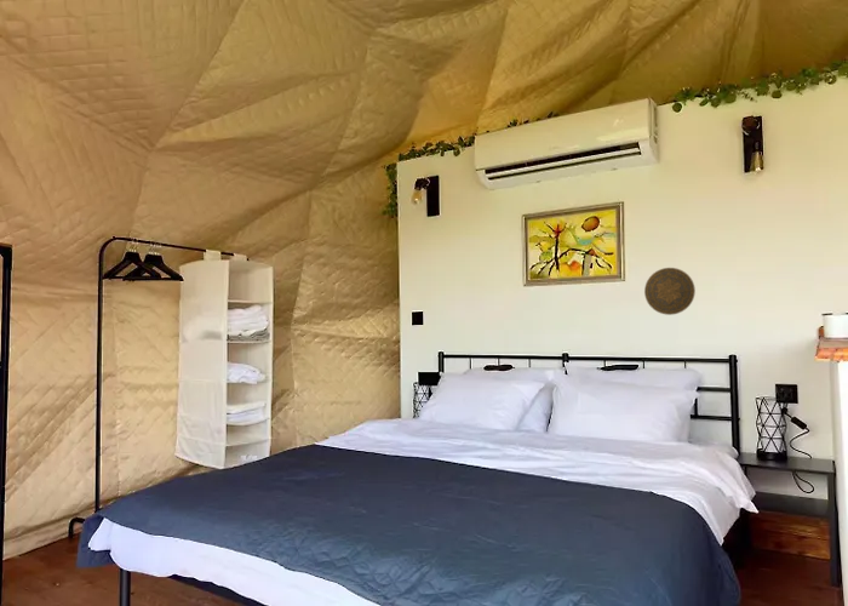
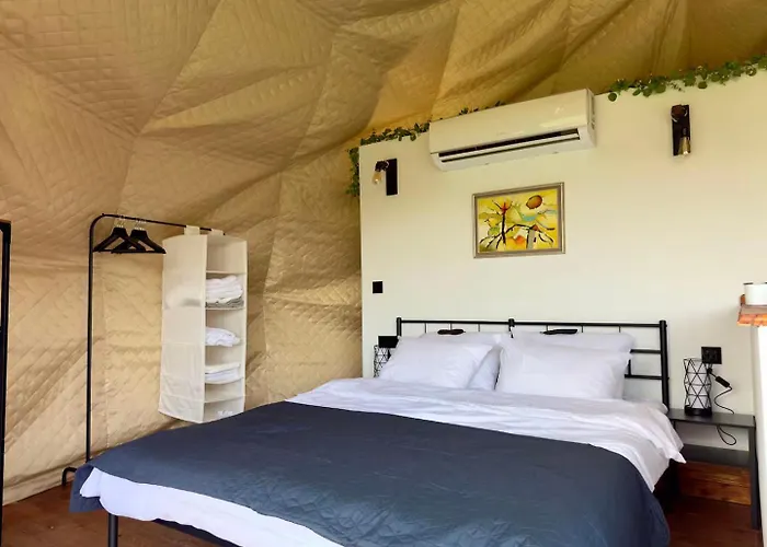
- decorative plate [643,267,697,316]
